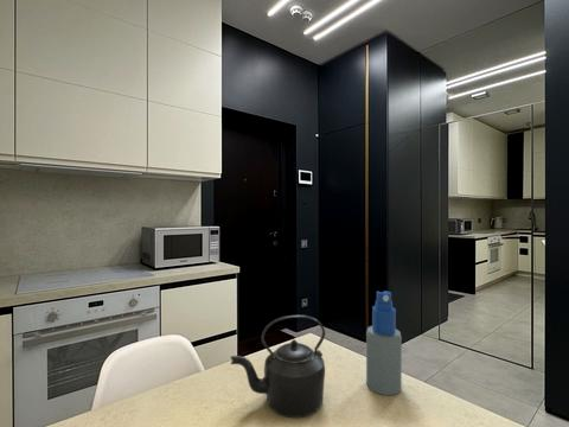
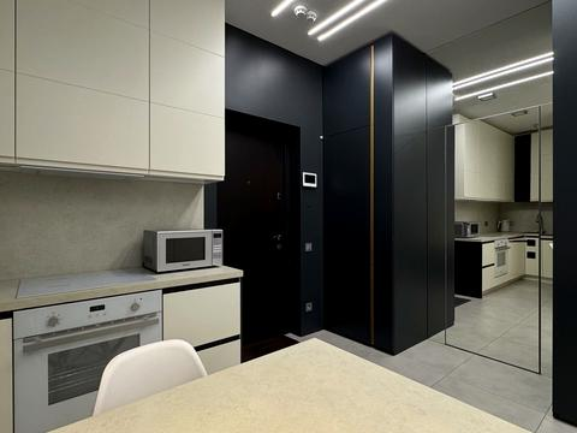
- kettle [230,314,326,419]
- spray bottle [365,289,403,396]
